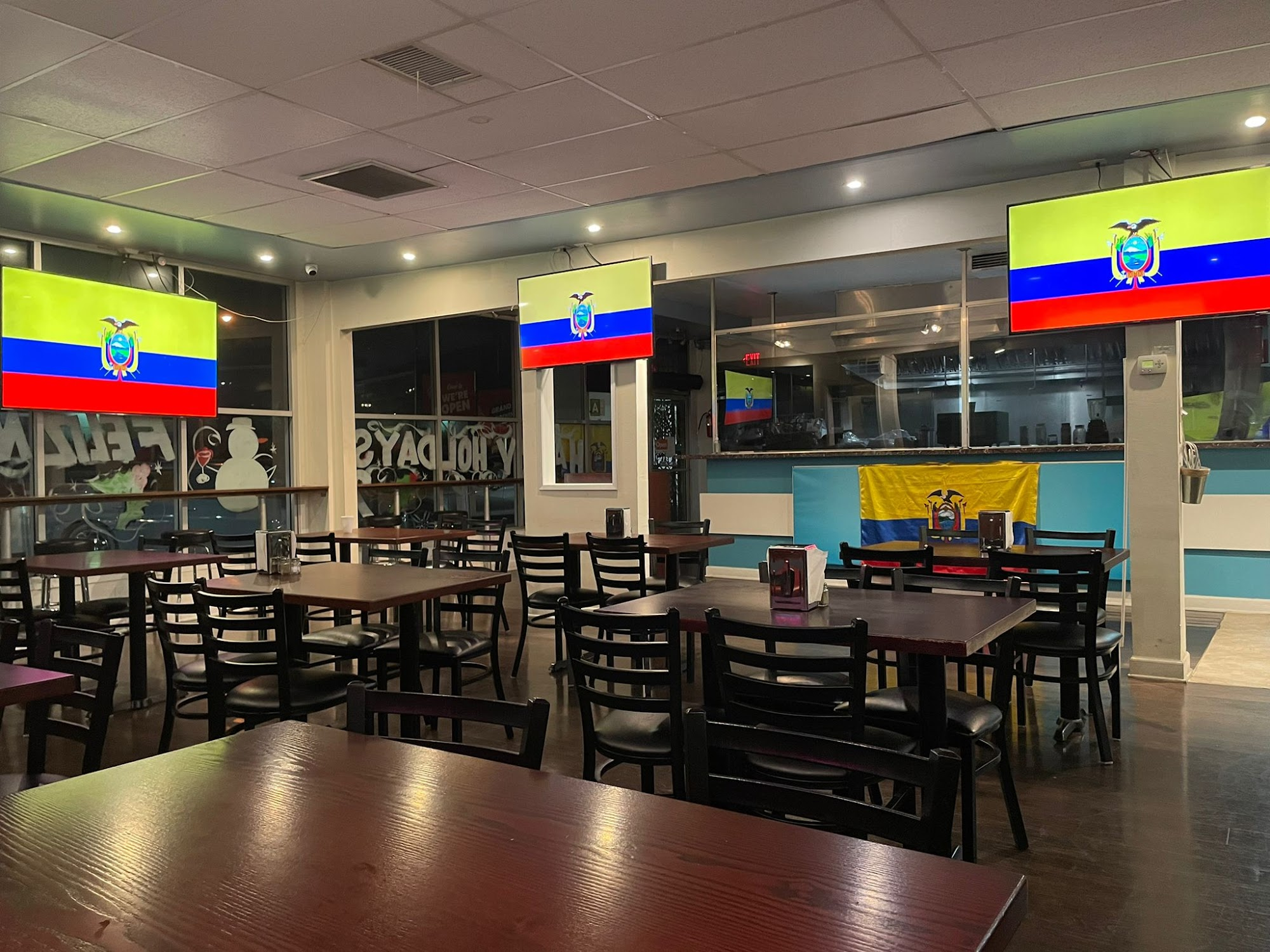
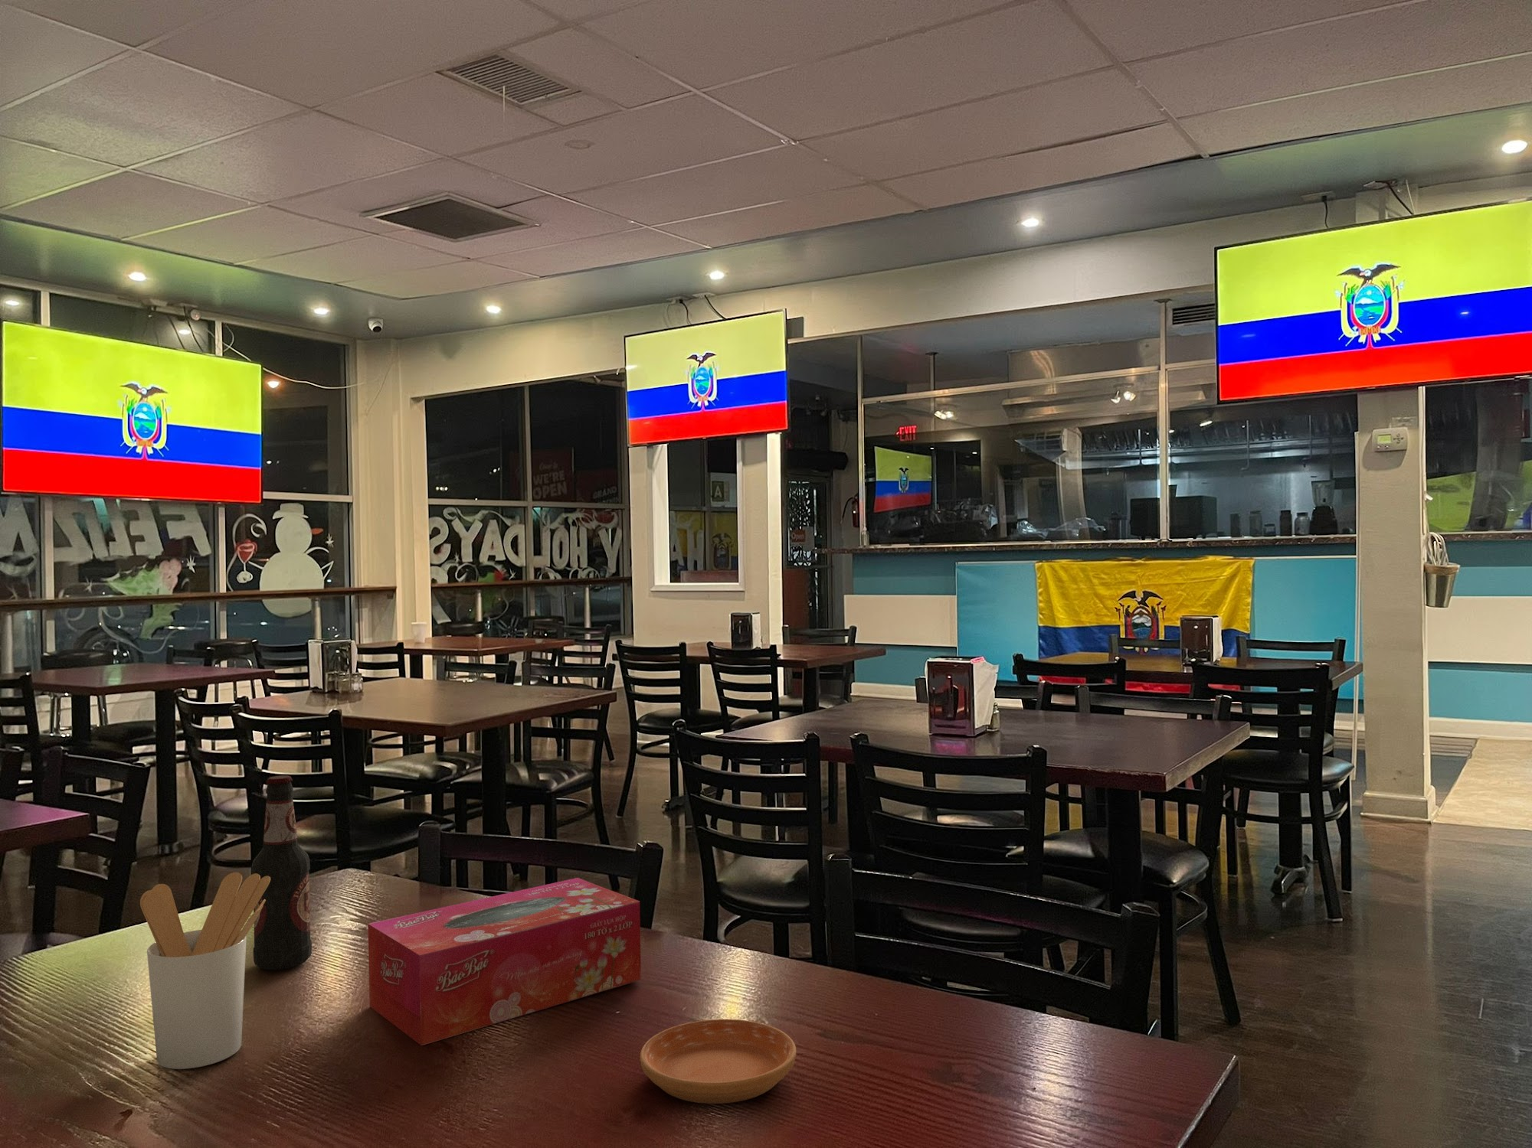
+ bottle [251,774,312,971]
+ utensil holder [140,872,270,1070]
+ tissue box [367,877,642,1047]
+ saucer [639,1019,796,1105]
